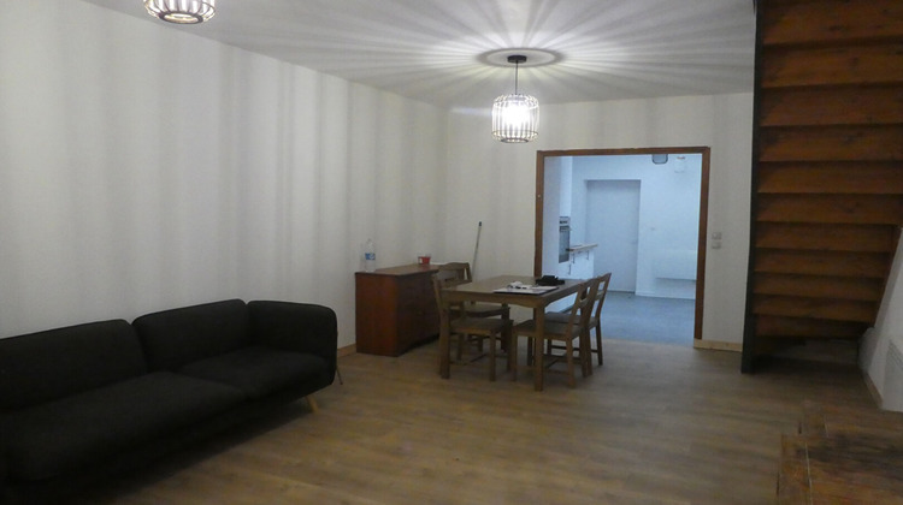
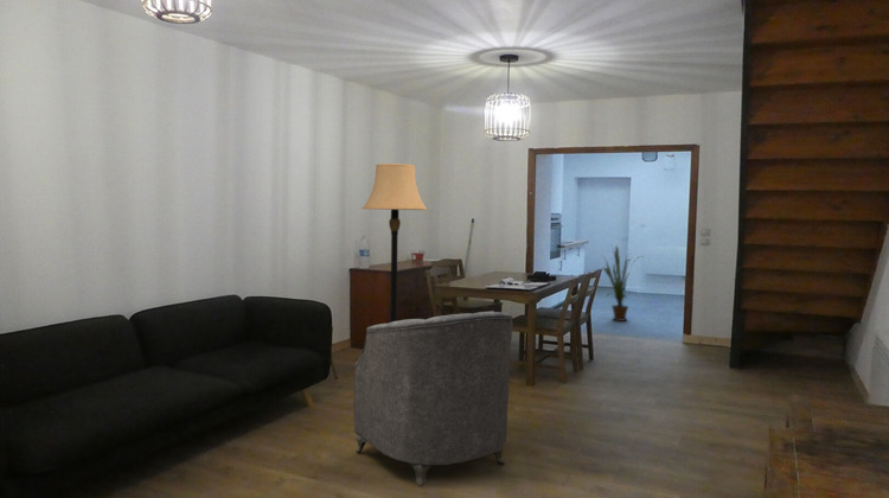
+ lamp [360,162,429,323]
+ house plant [601,245,642,323]
+ armchair [353,311,514,487]
